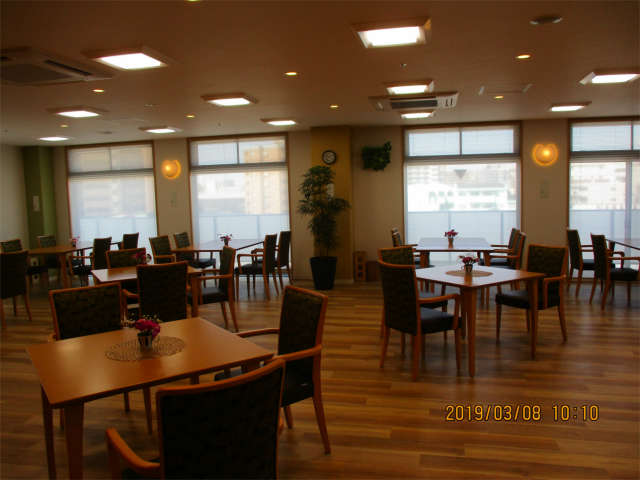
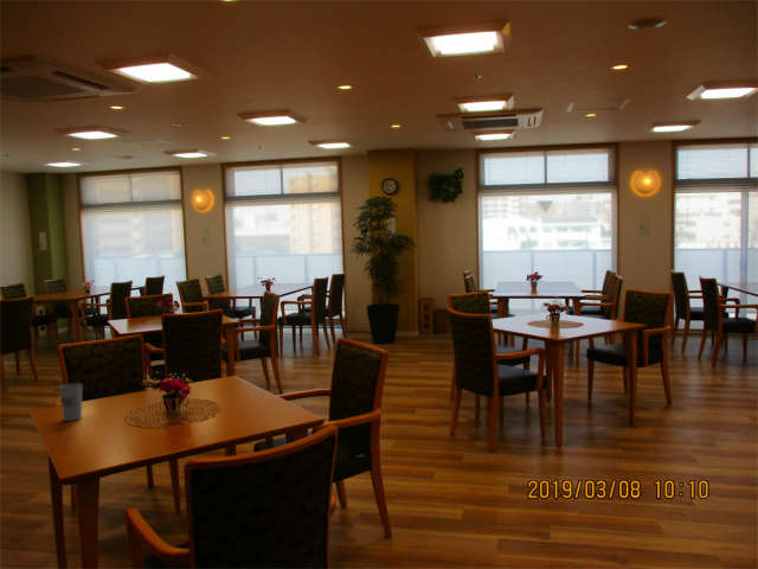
+ cup [58,382,83,422]
